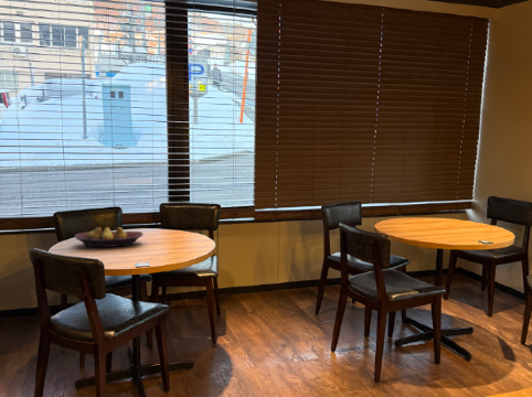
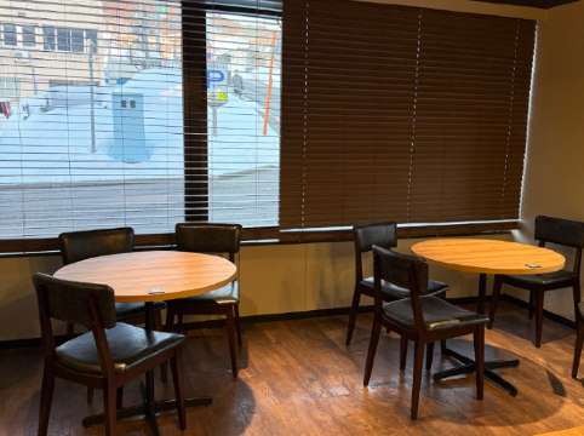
- fruit bowl [74,226,145,248]
